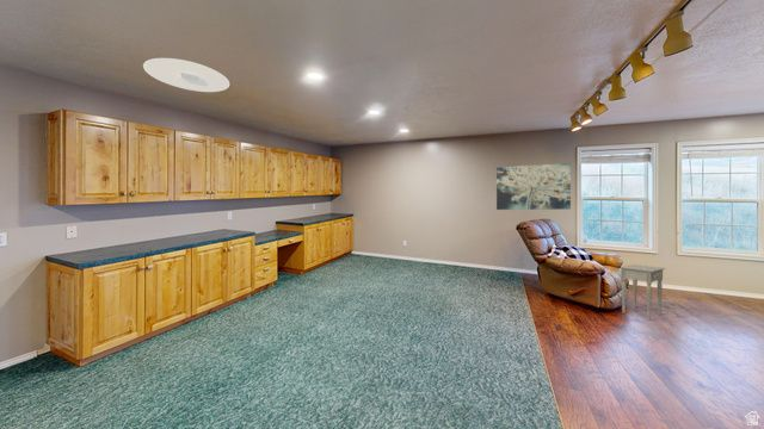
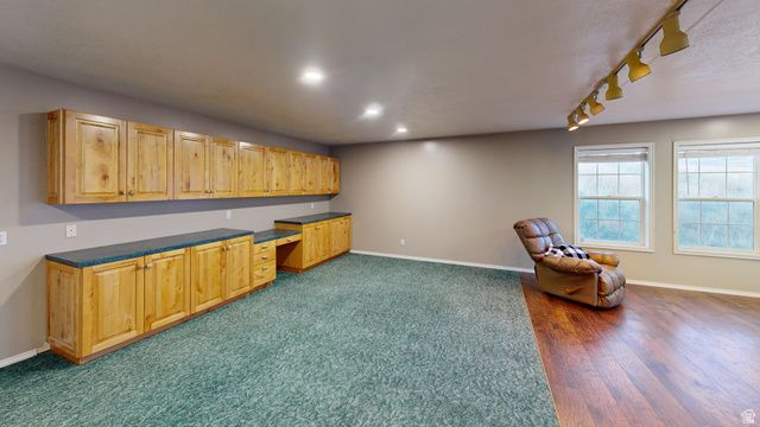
- ceiling light [142,57,230,93]
- nightstand [620,263,666,321]
- wall art [495,162,572,211]
